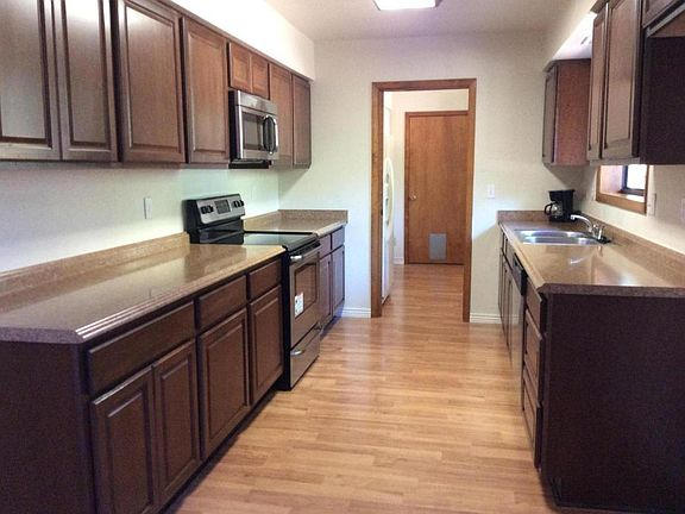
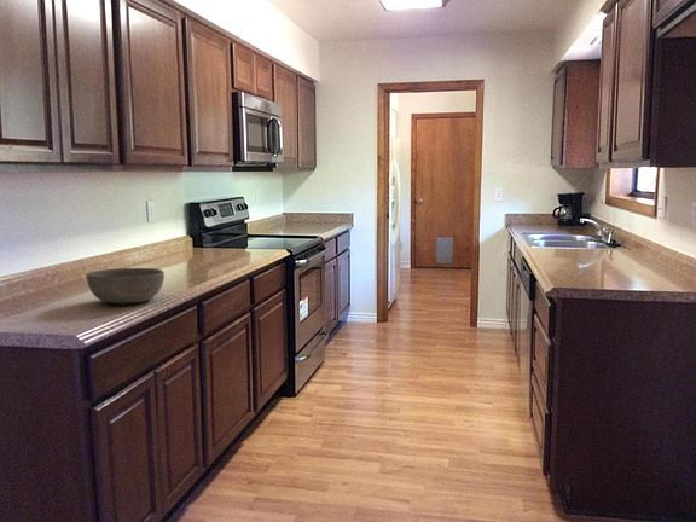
+ bowl [86,267,166,304]
